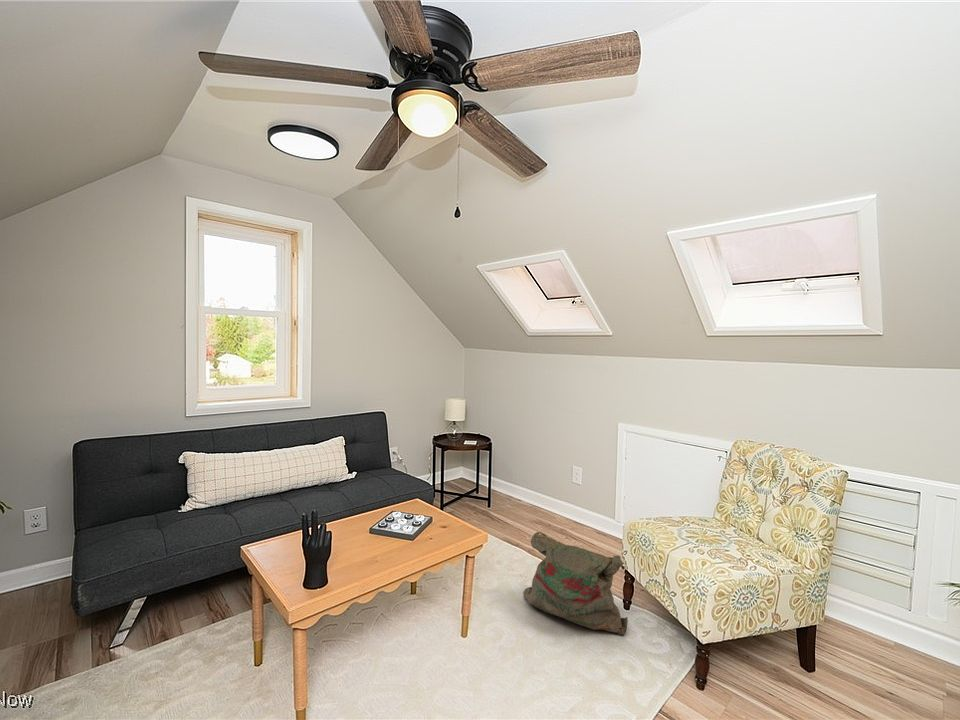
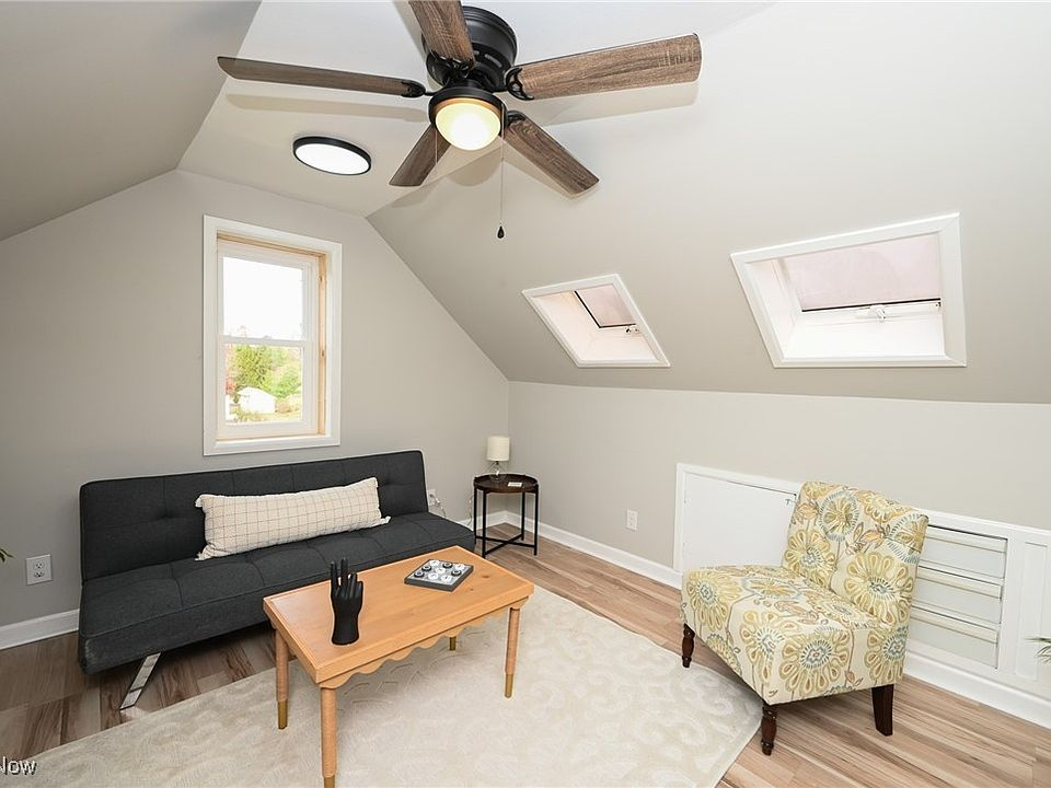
- bag [522,531,629,636]
